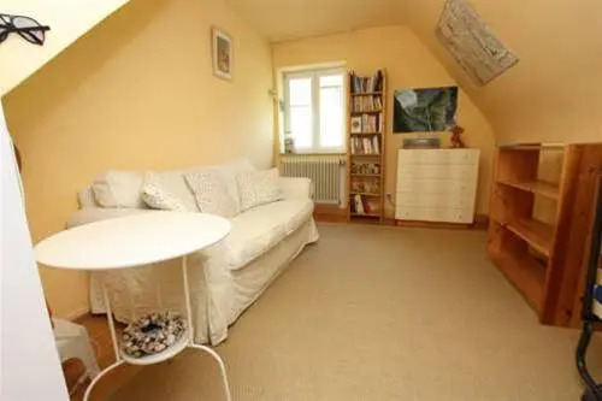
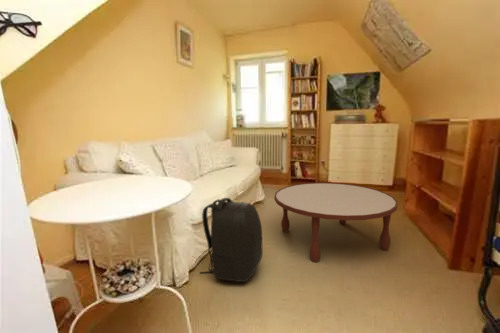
+ coffee table [273,182,399,263]
+ backpack [199,197,264,283]
